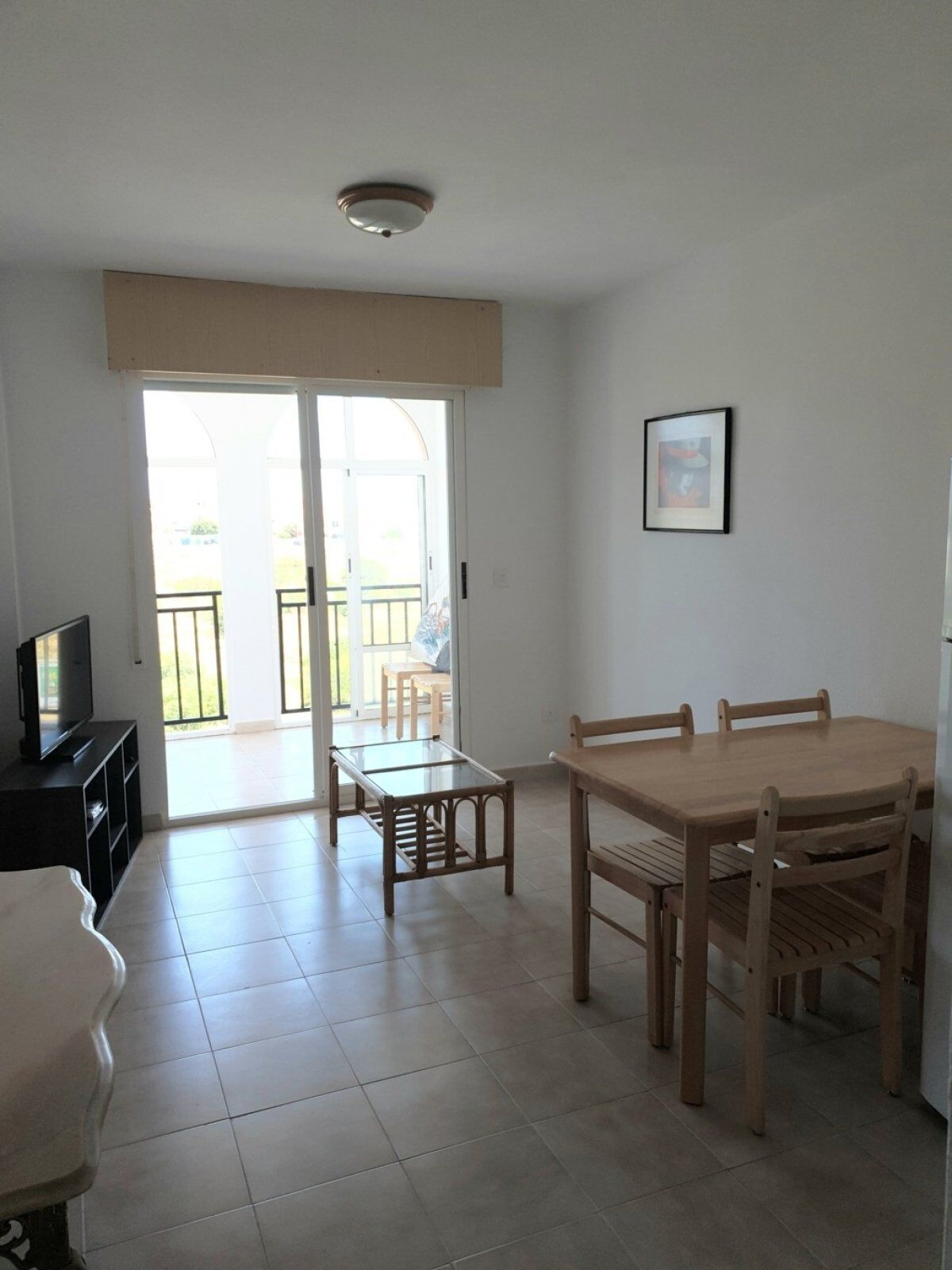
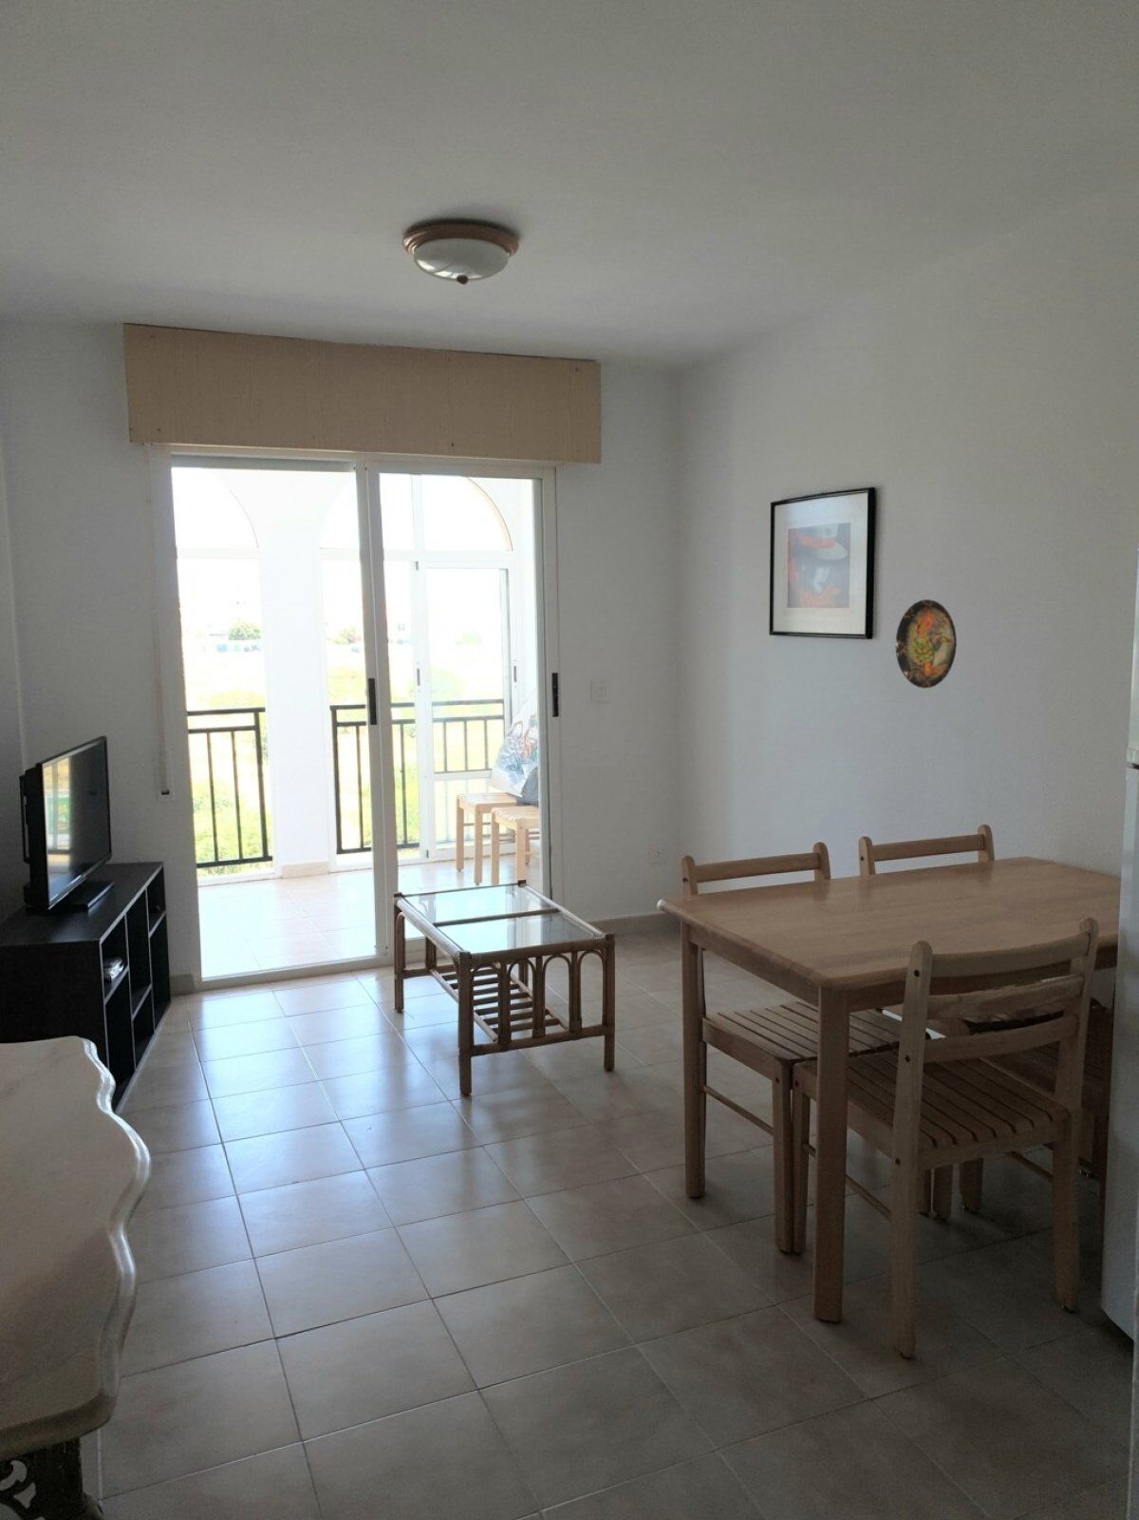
+ decorative plate [894,598,957,688]
